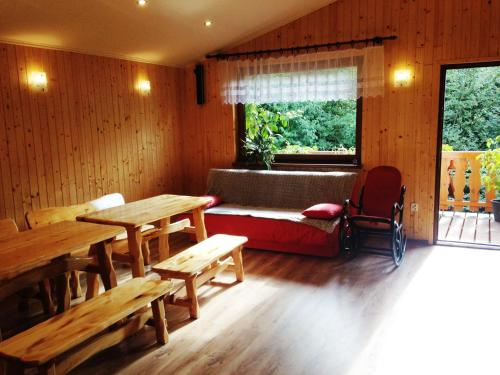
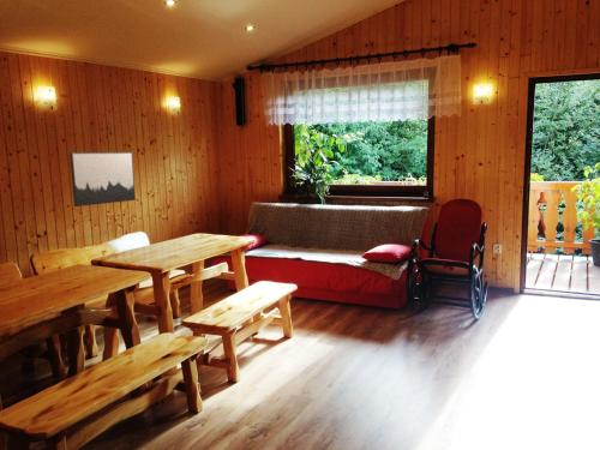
+ wall art [68,151,137,208]
